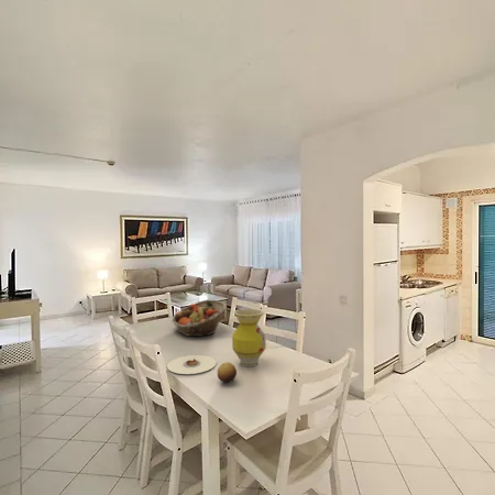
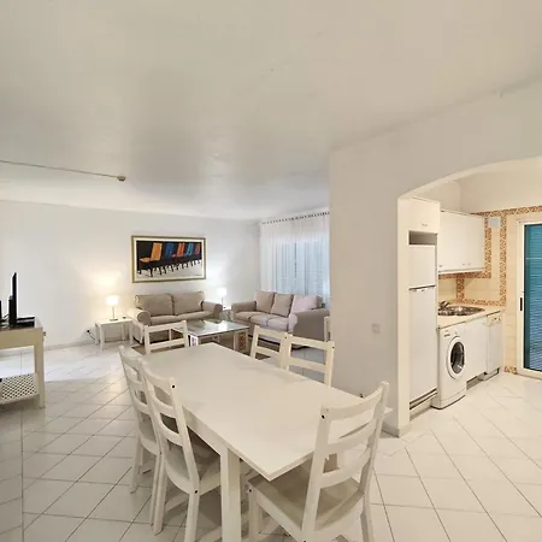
- fruit basket [170,299,228,338]
- fruit [217,362,238,384]
- plate [166,354,217,375]
- vase [231,308,267,367]
